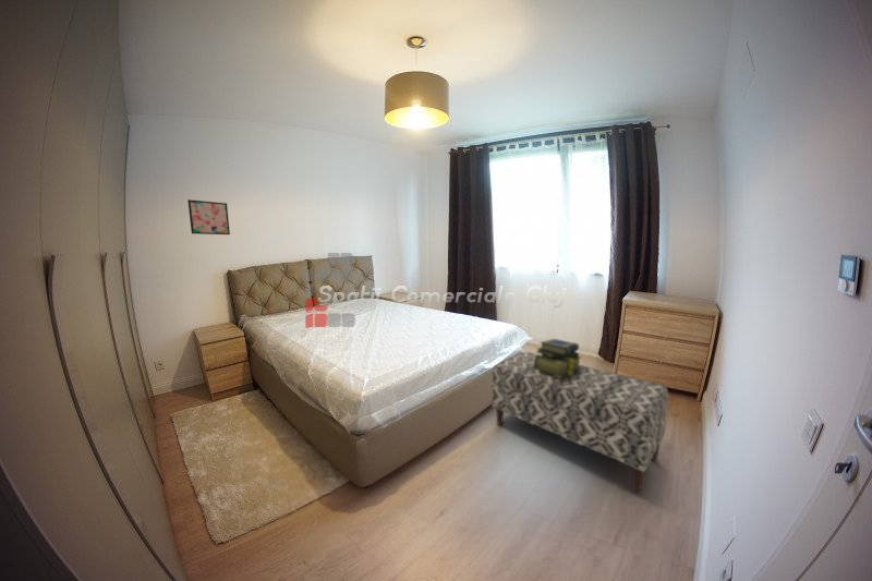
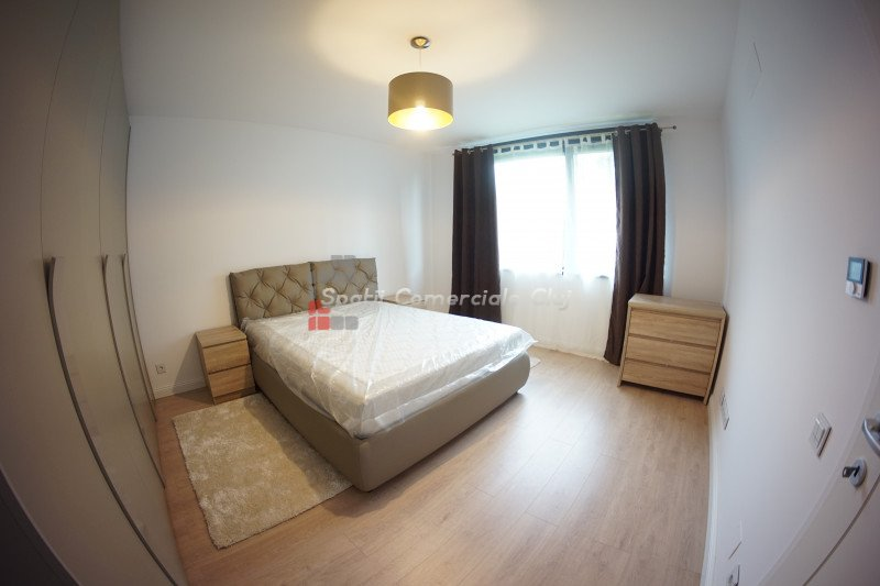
- wall art [186,198,231,235]
- bench [491,351,669,493]
- stack of books [534,338,583,378]
